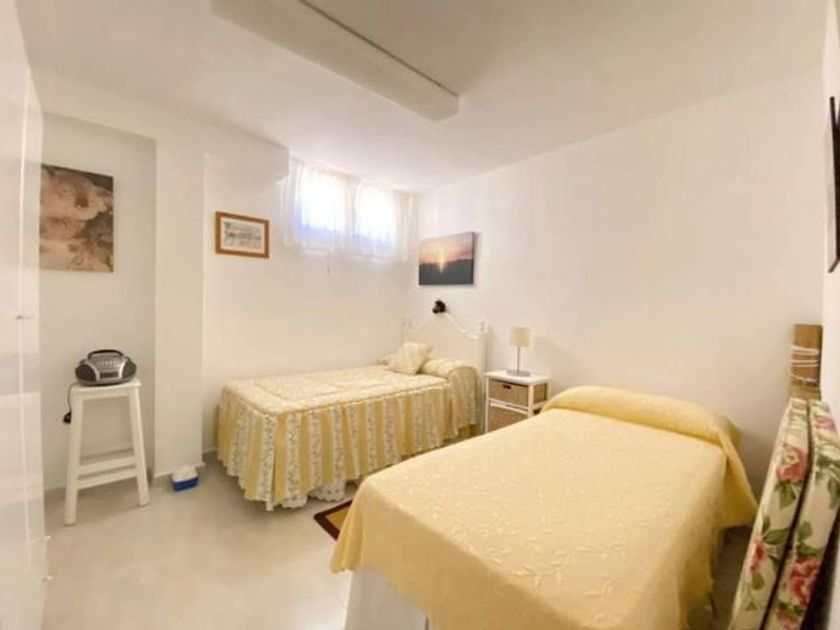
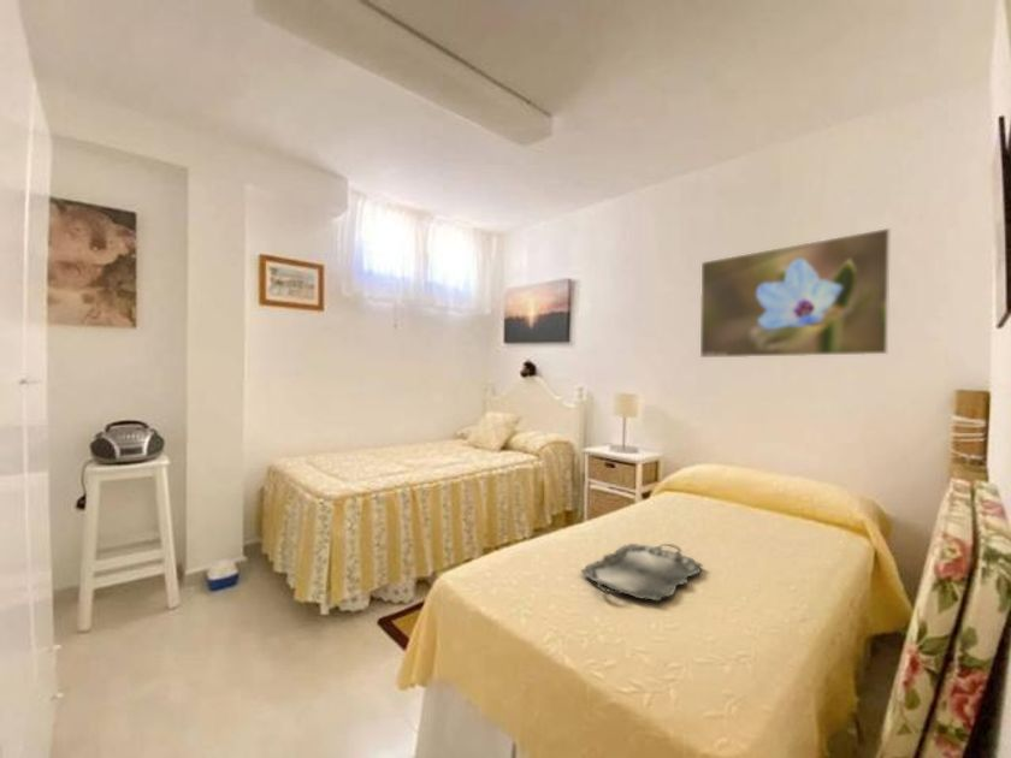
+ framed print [699,227,892,359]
+ serving tray [580,543,704,602]
